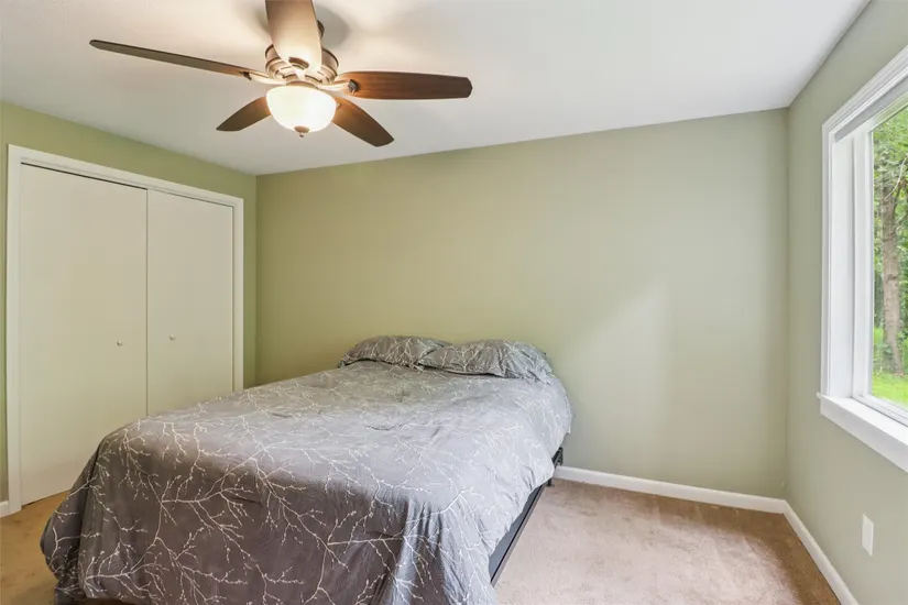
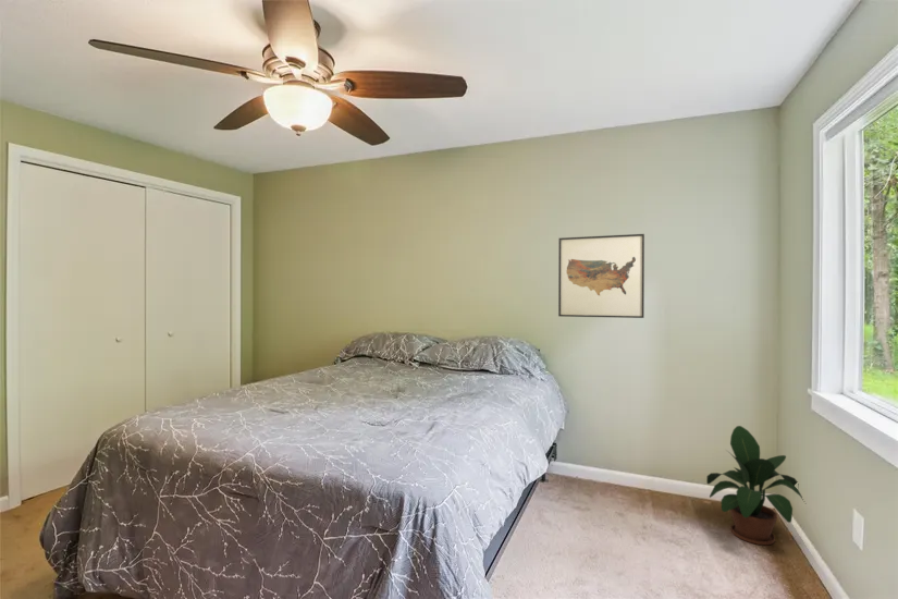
+ potted plant [705,425,805,546]
+ wall art [557,233,645,319]
